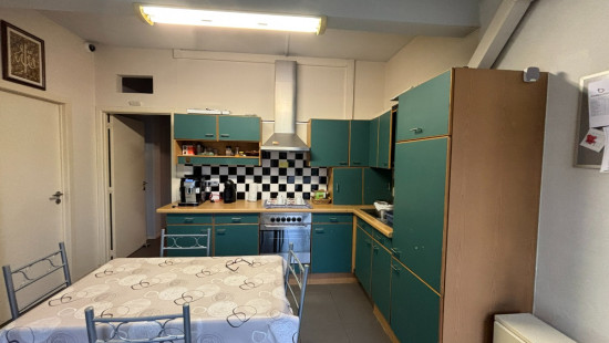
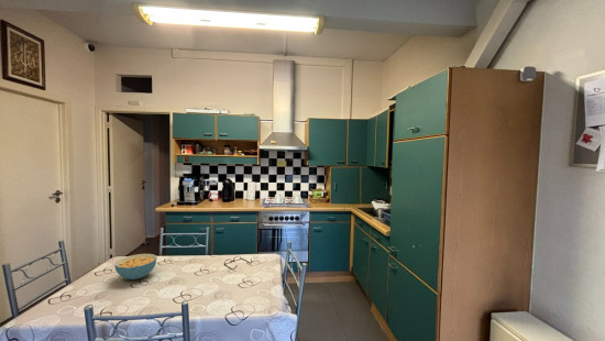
+ cereal bowl [113,253,158,280]
